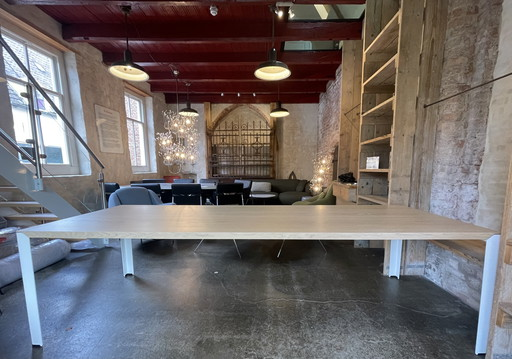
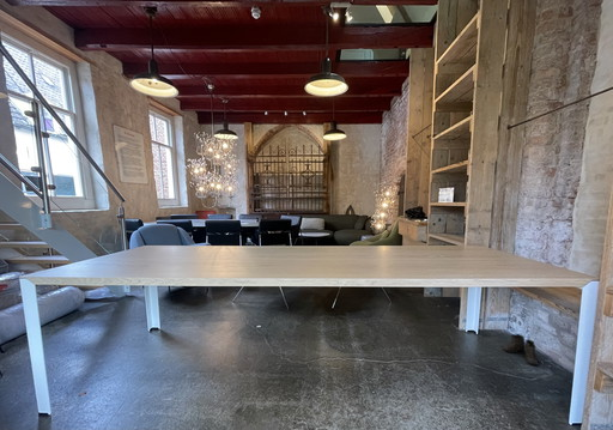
+ boots [502,333,540,367]
